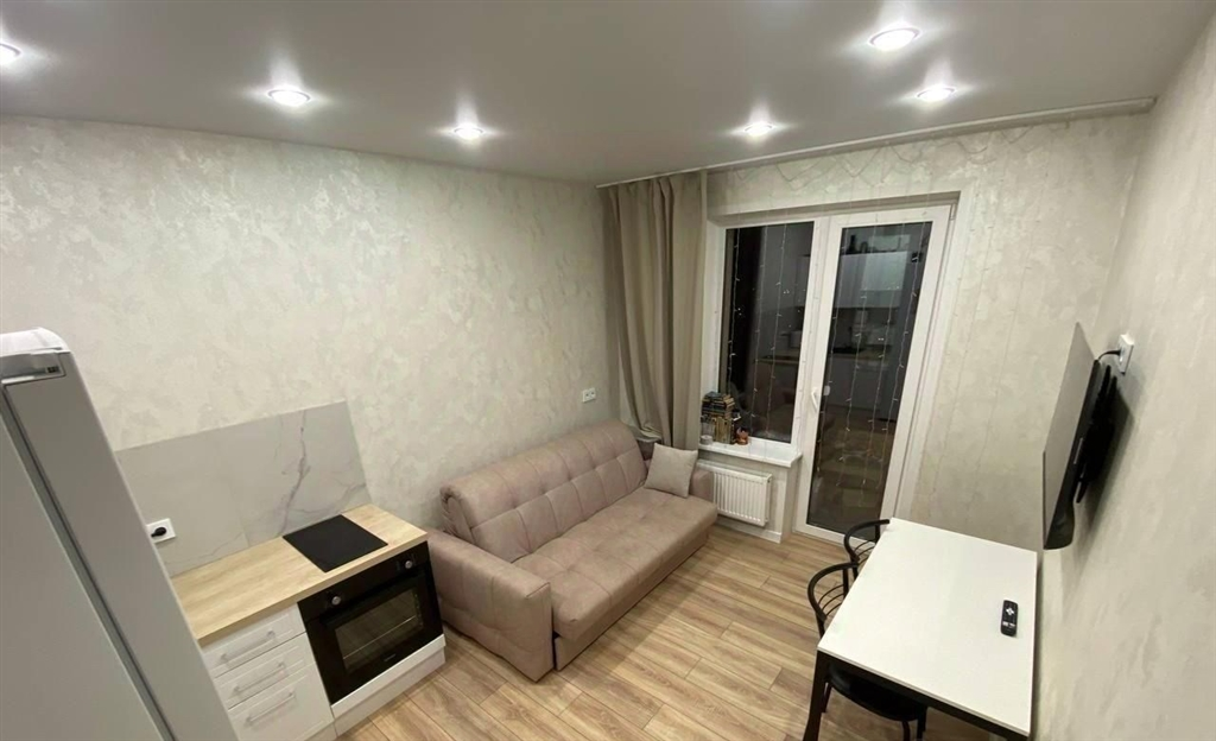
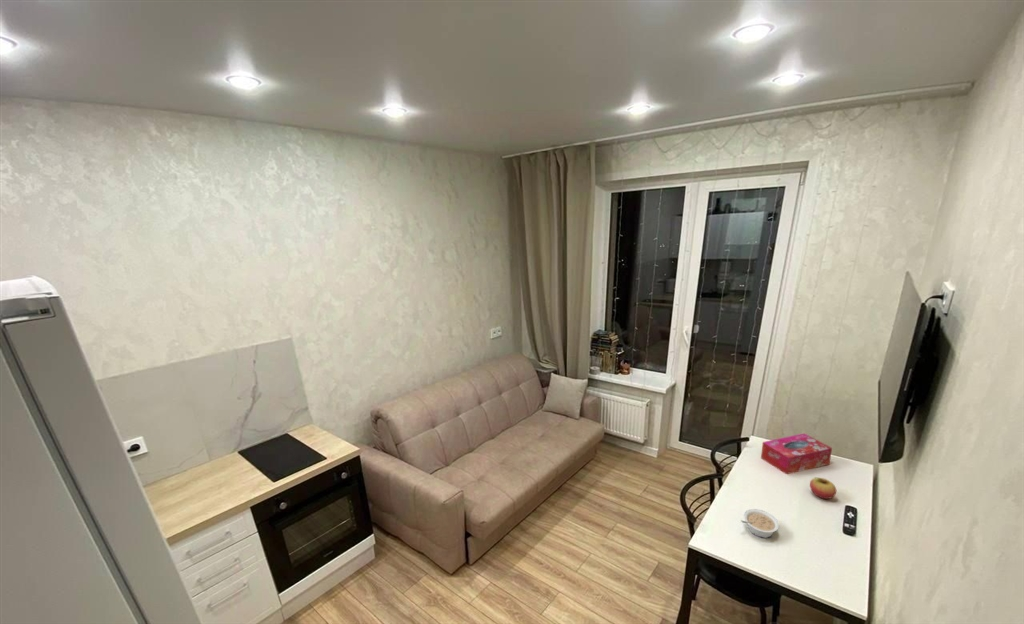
+ tissue box [760,433,833,475]
+ fruit [809,476,837,500]
+ legume [740,508,780,539]
